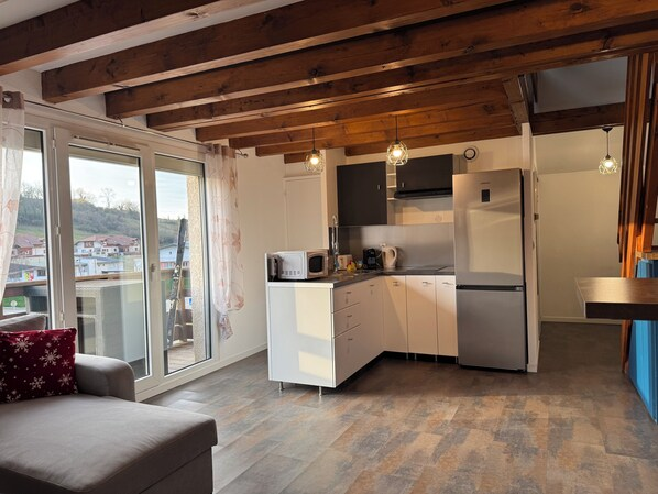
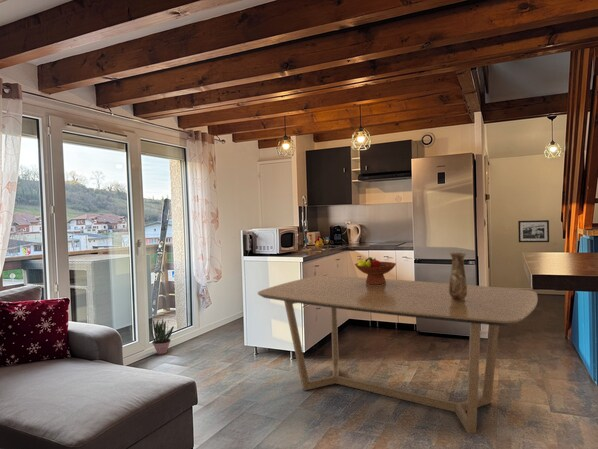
+ dining table [257,275,539,434]
+ fruit bowl [354,256,397,285]
+ vase [448,251,468,303]
+ potted plant [150,318,175,356]
+ picture frame [517,219,550,243]
